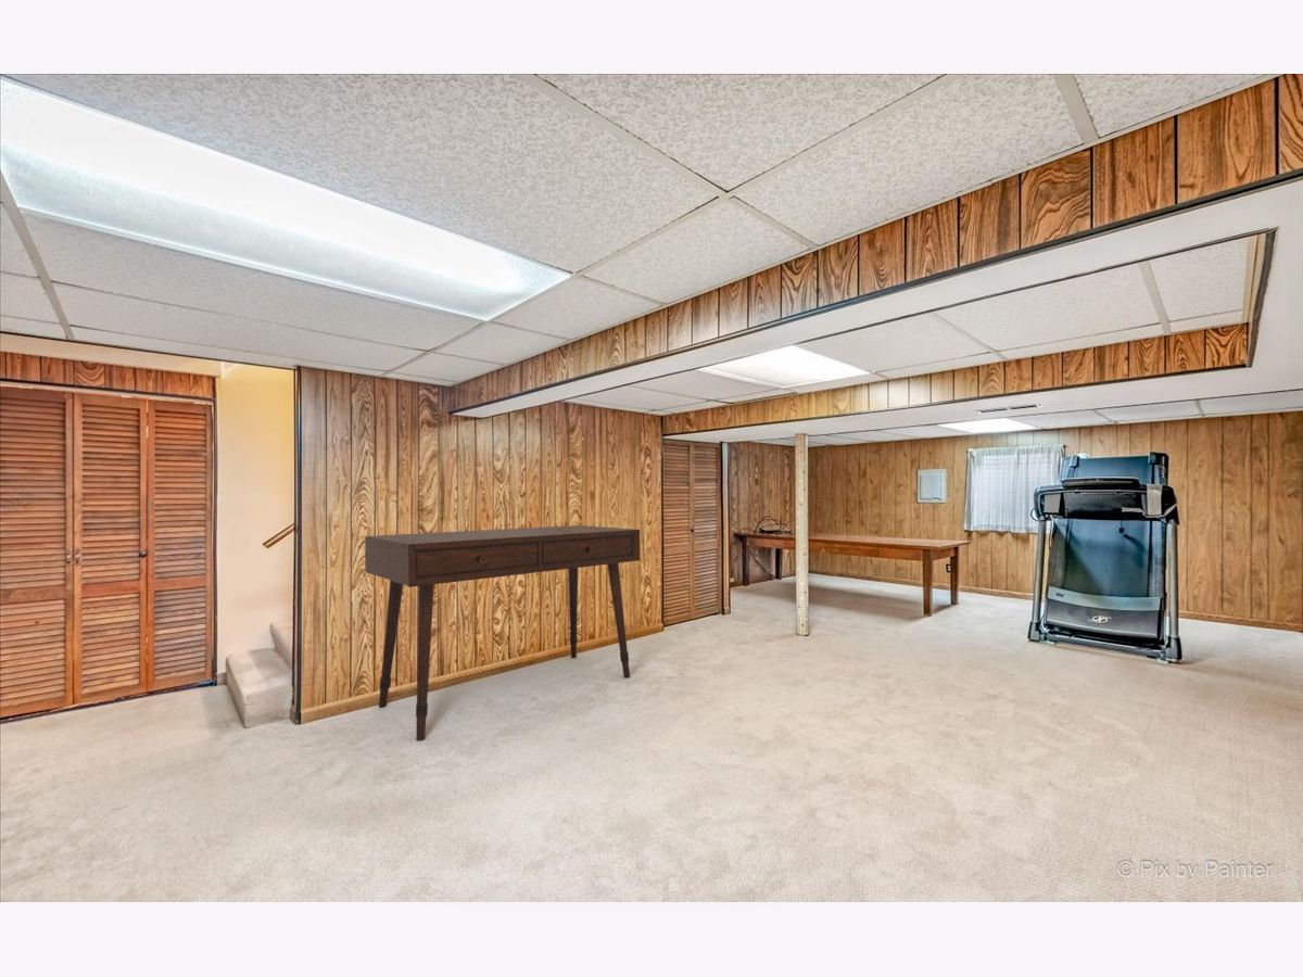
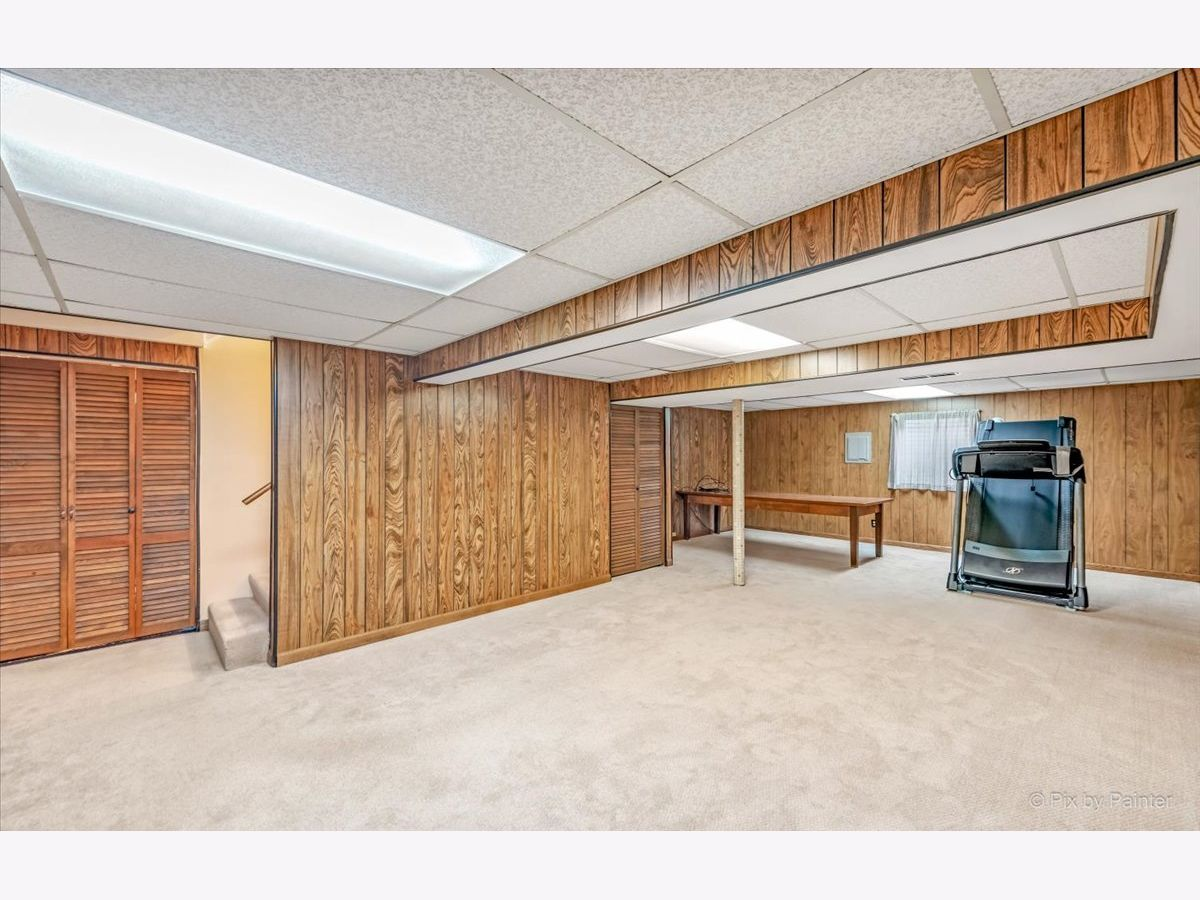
- desk [364,524,641,741]
